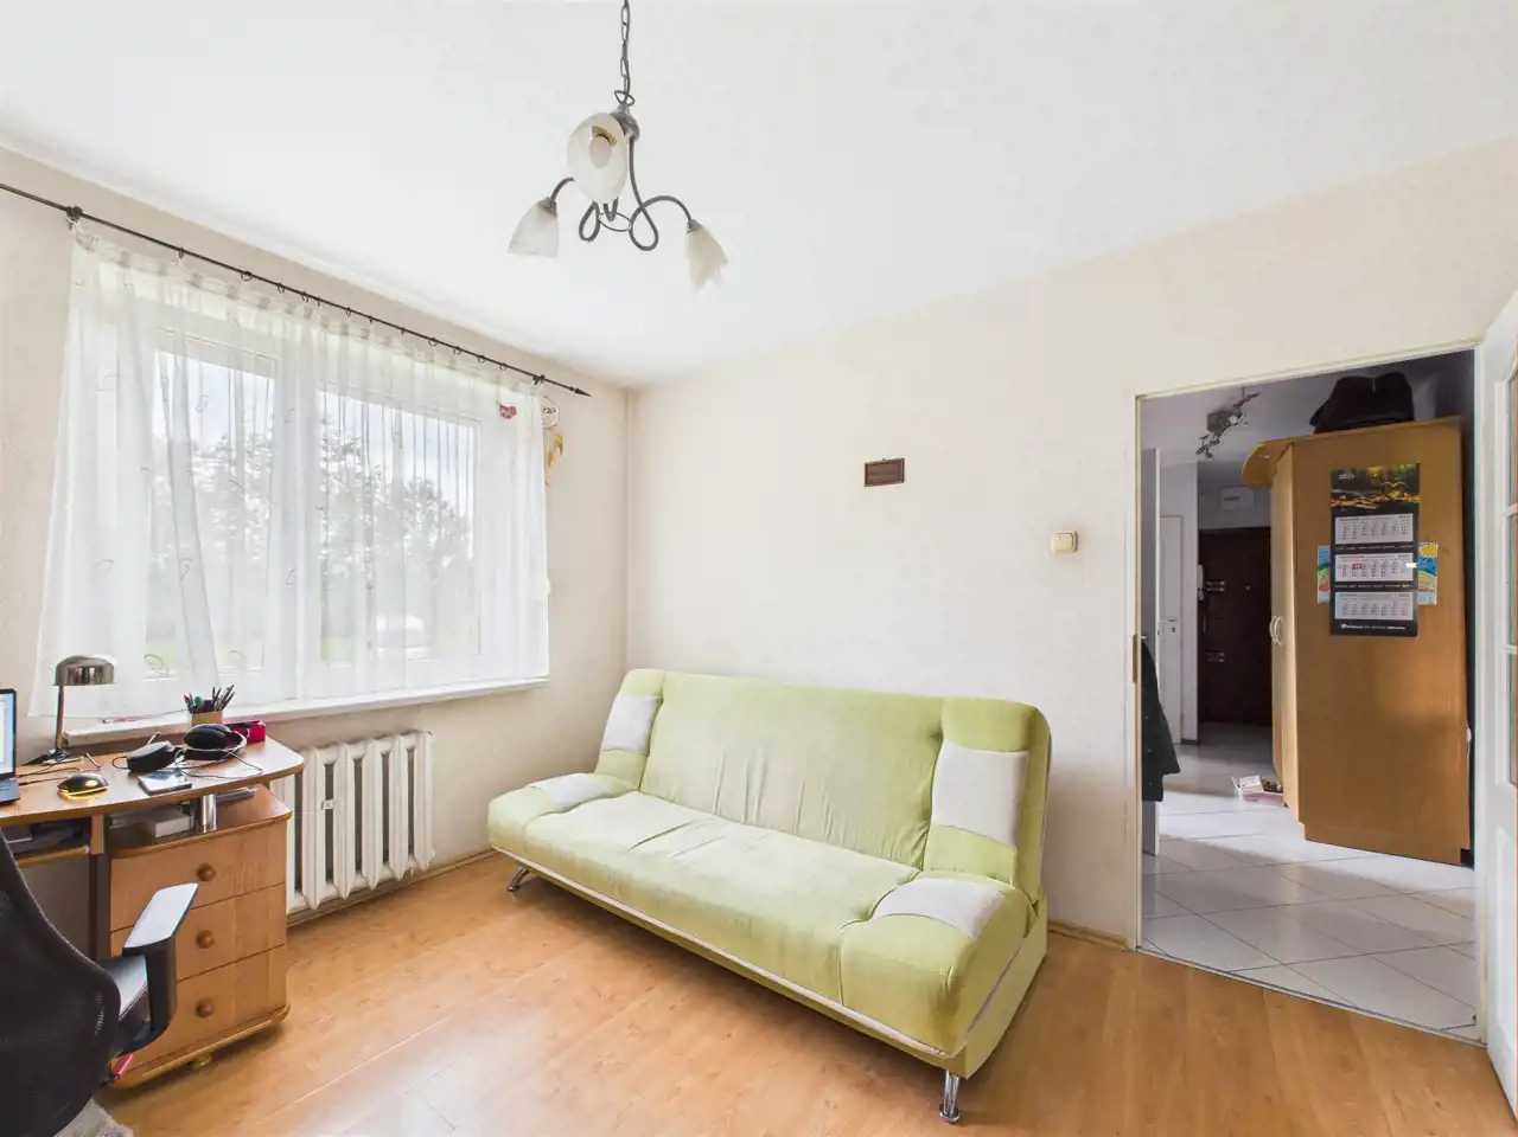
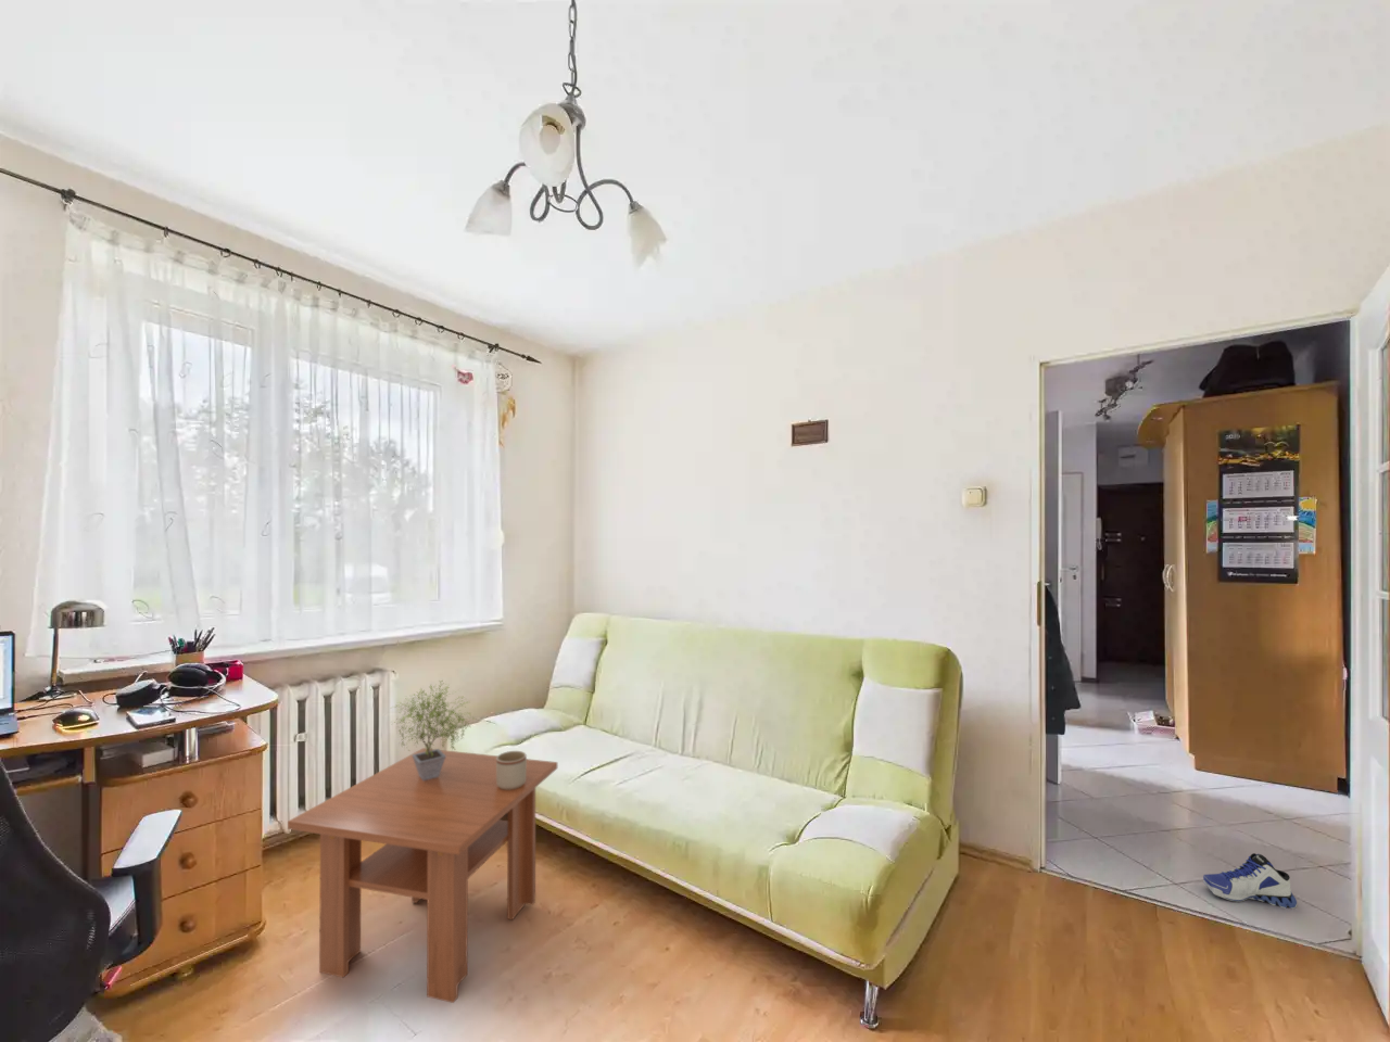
+ potted plant [391,679,477,780]
+ sneaker [1202,852,1298,910]
+ mug [496,750,528,790]
+ coffee table [287,746,558,1004]
